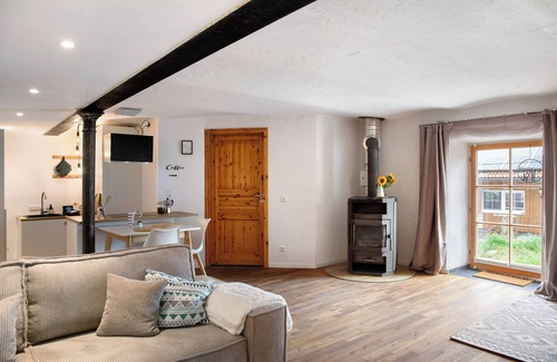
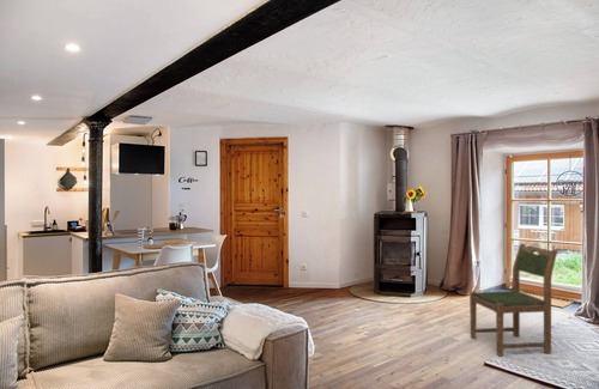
+ dining chair [468,243,558,357]
